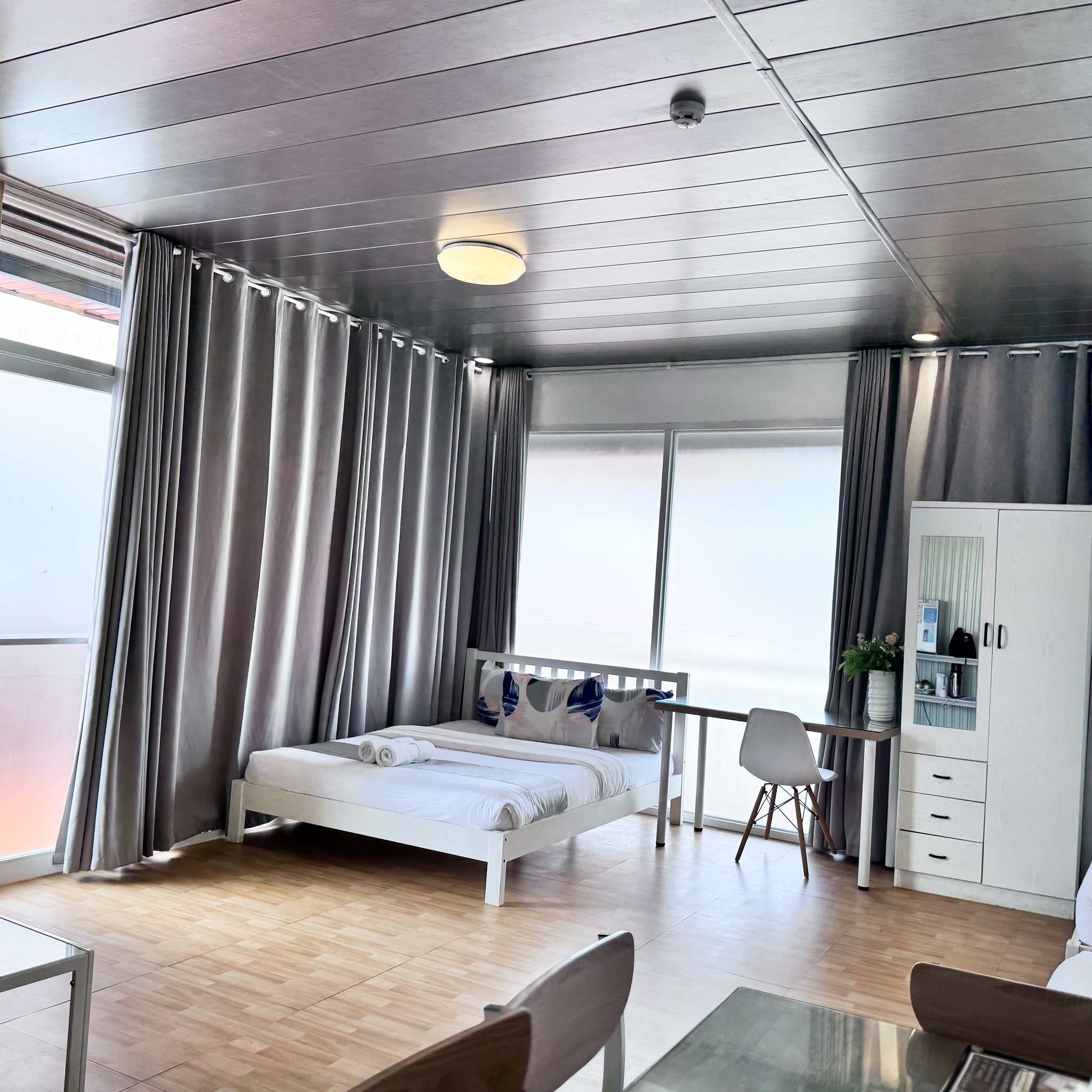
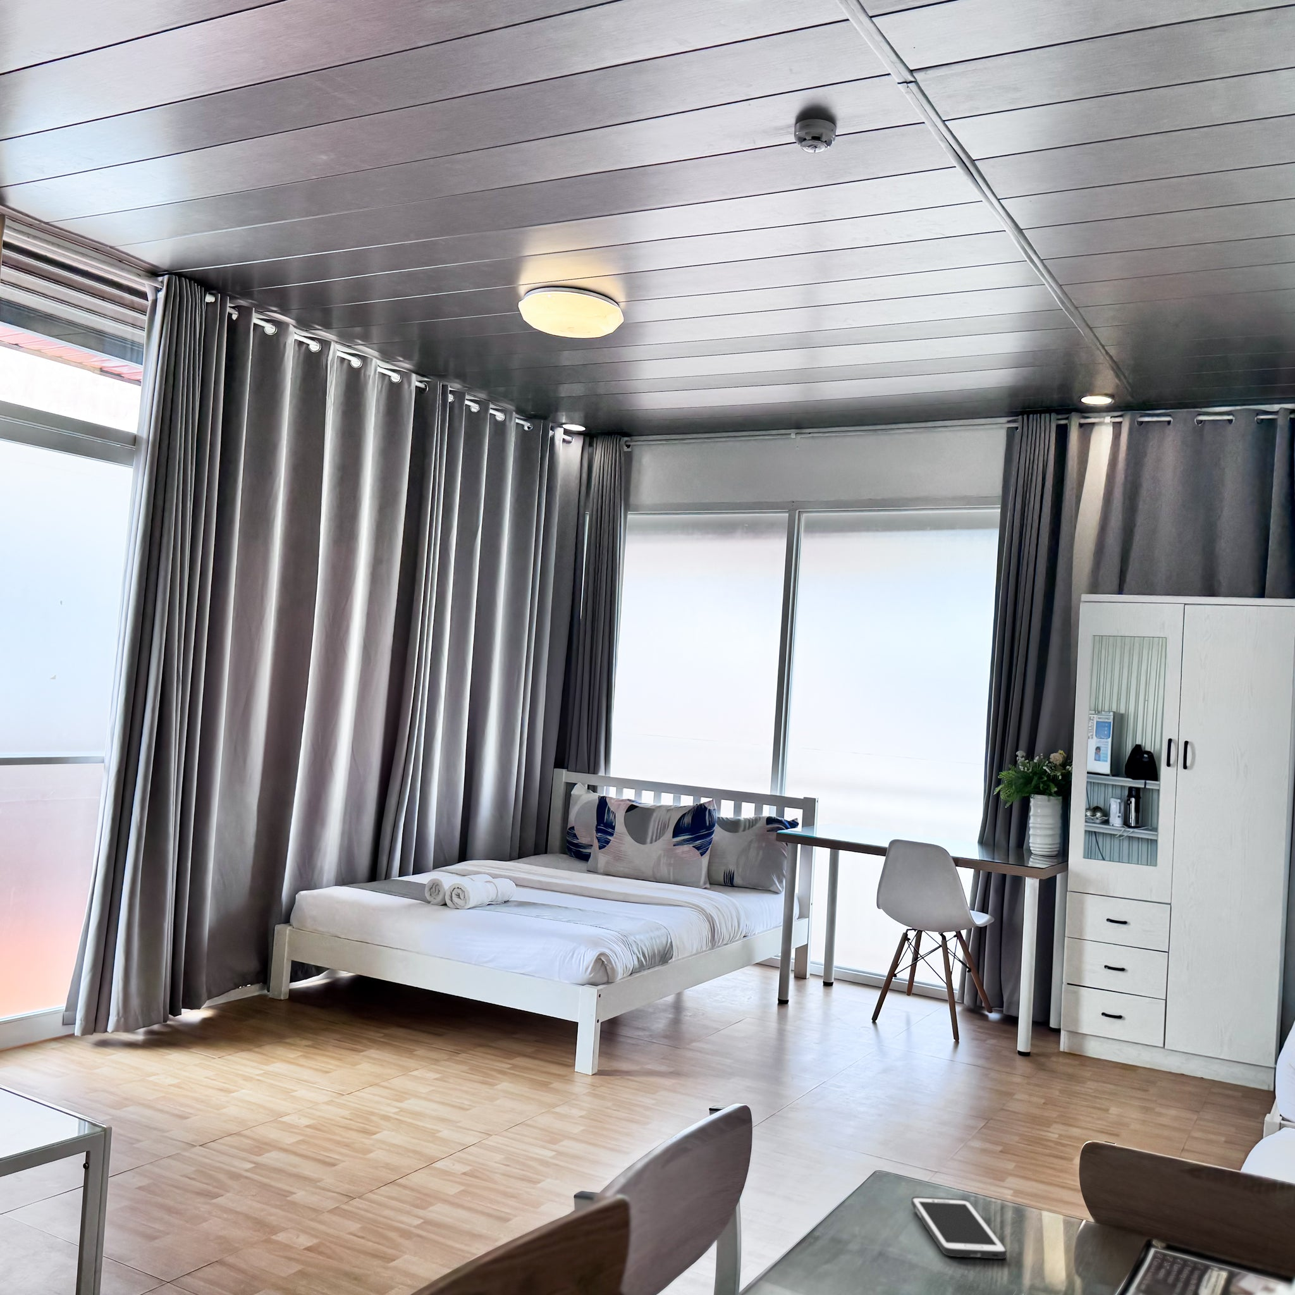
+ cell phone [911,1195,1008,1259]
